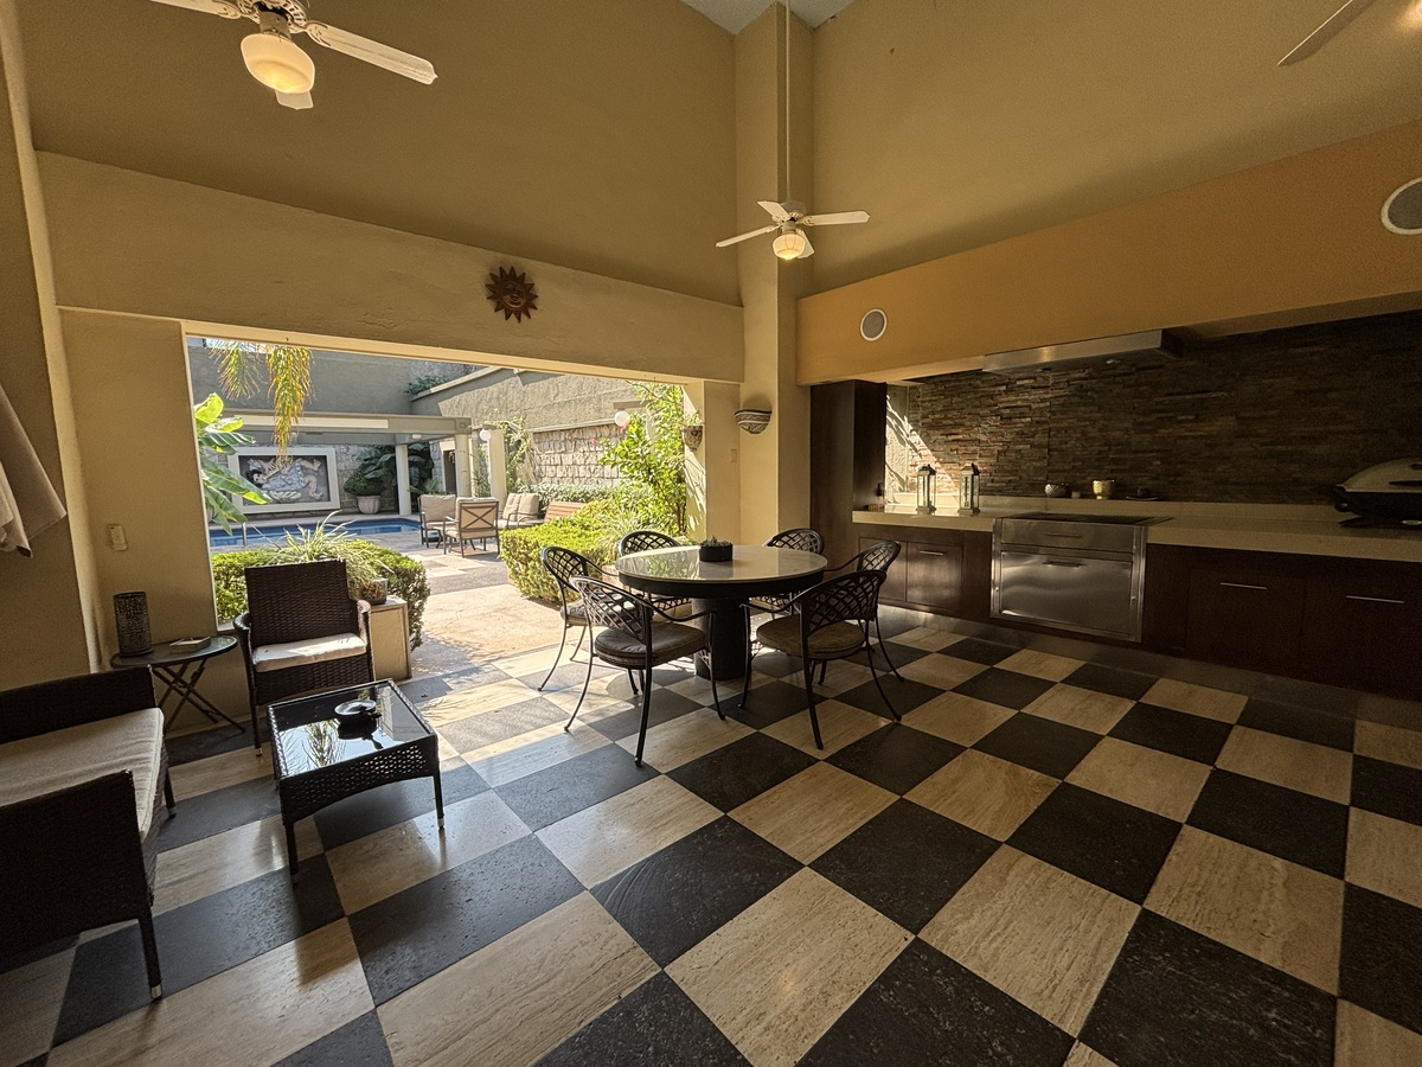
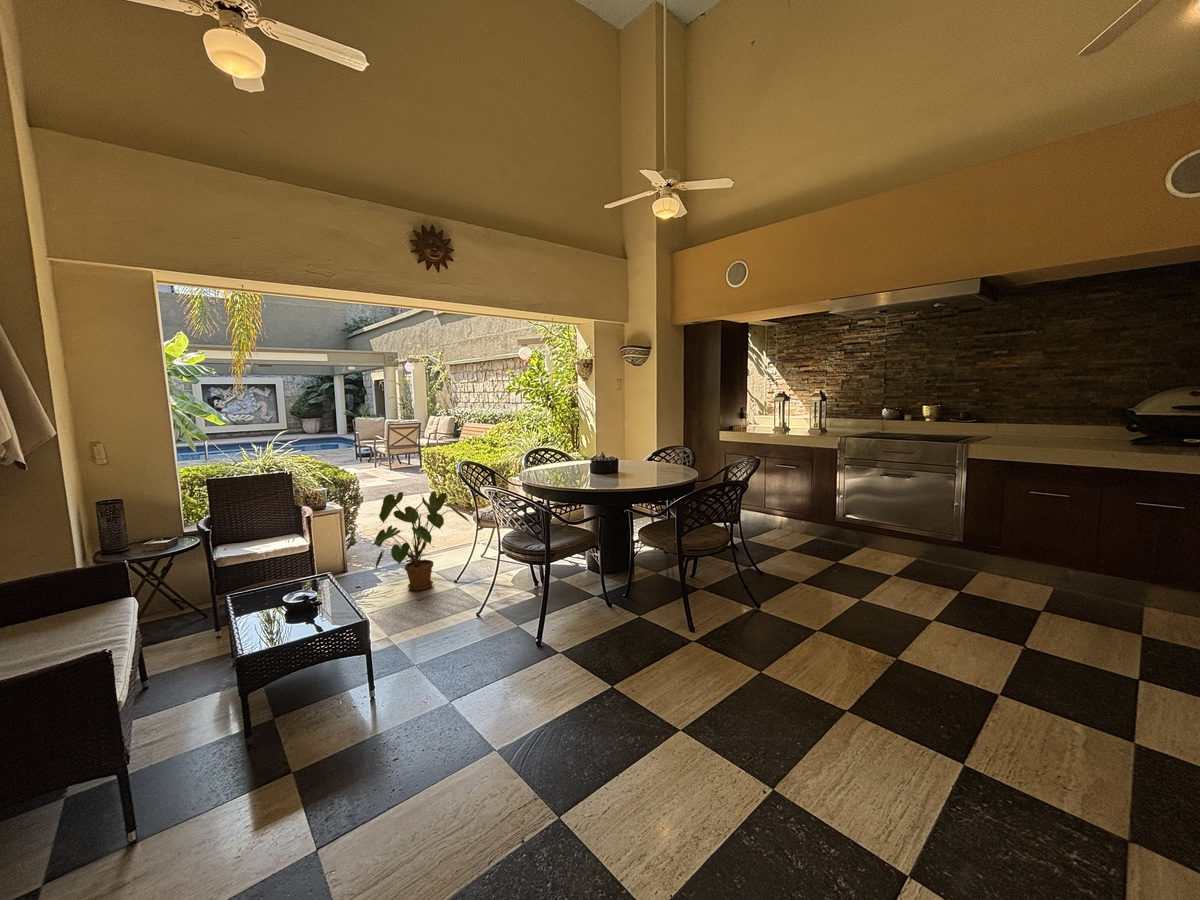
+ house plant [370,490,473,591]
